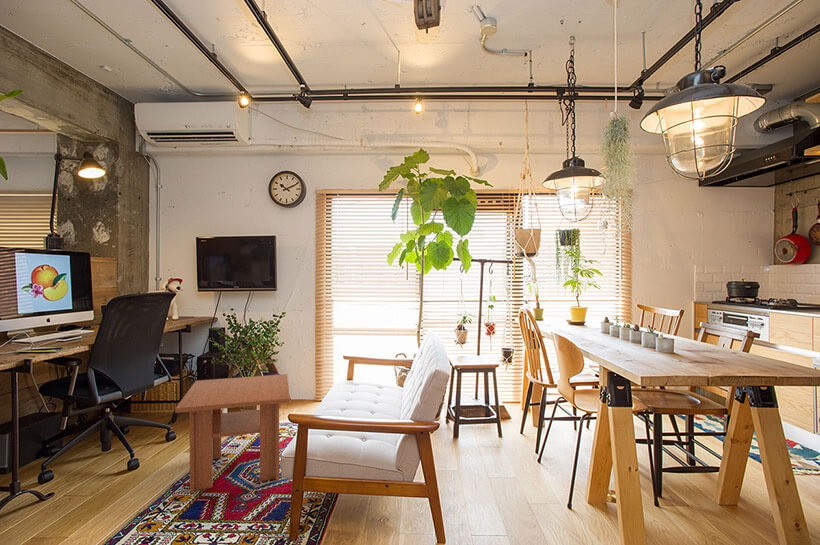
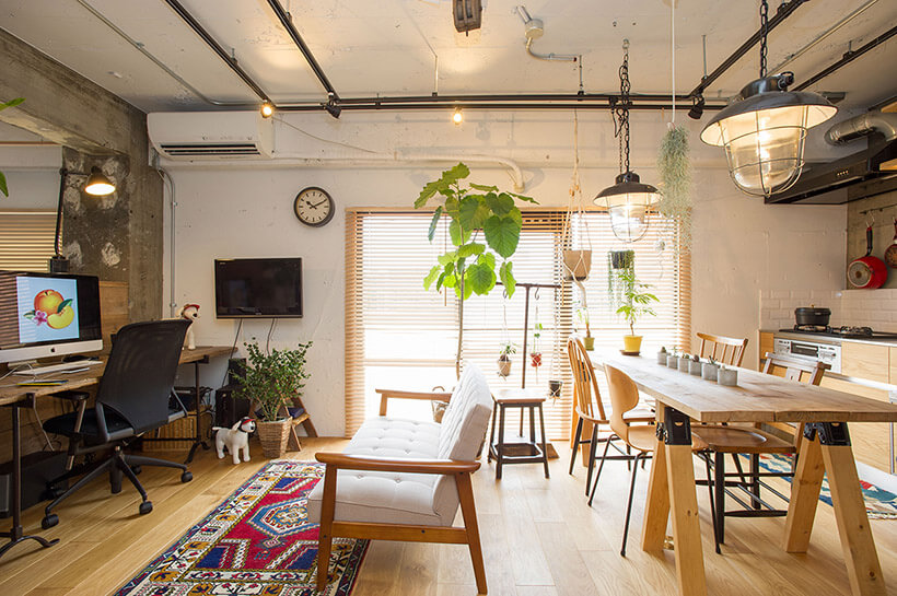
- coffee table [174,373,291,494]
